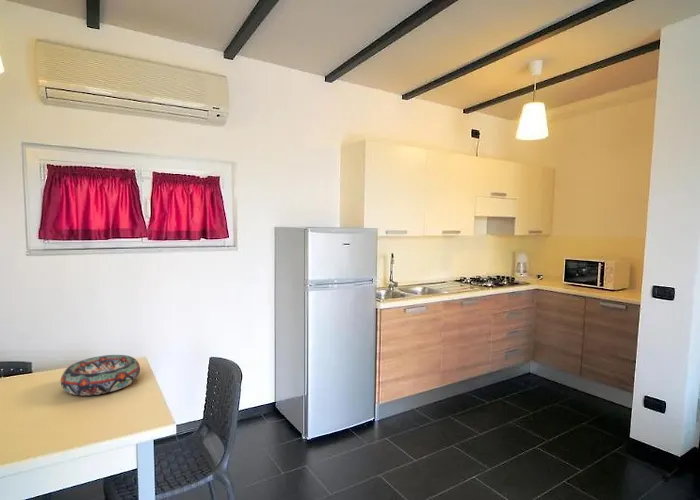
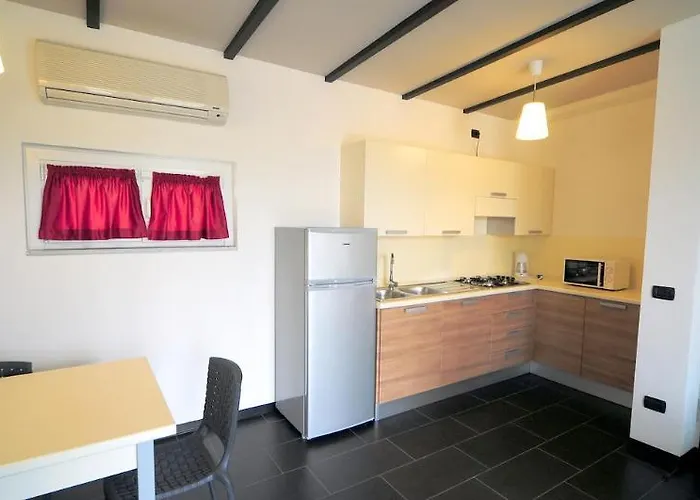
- decorative bowl [60,354,141,396]
